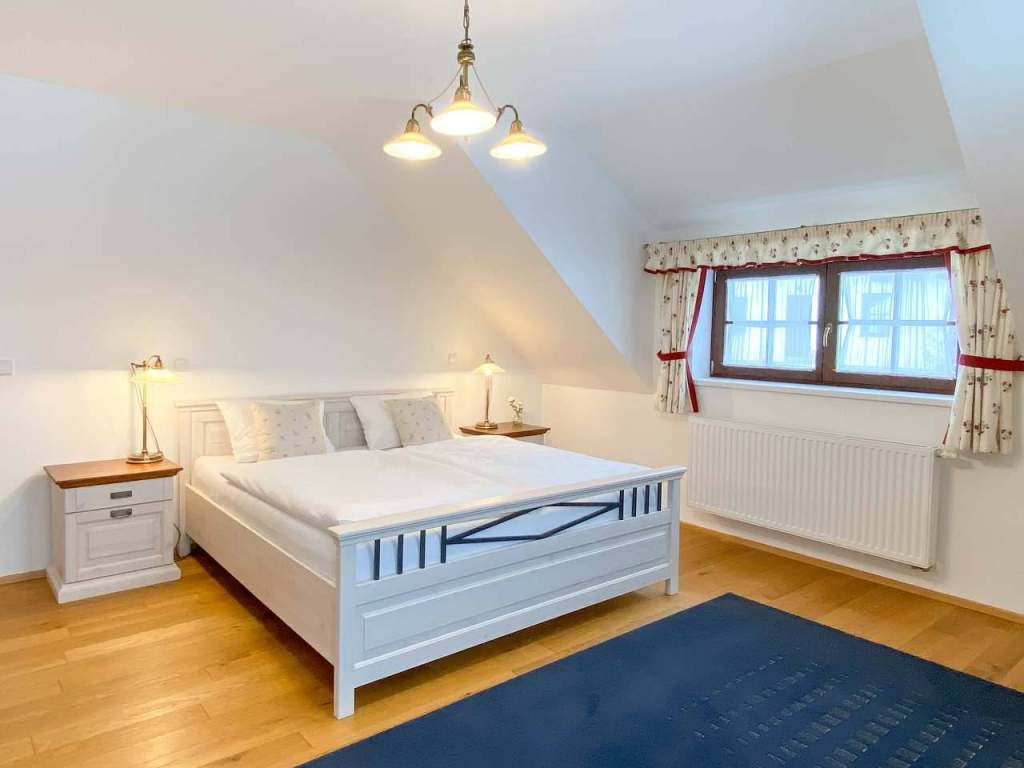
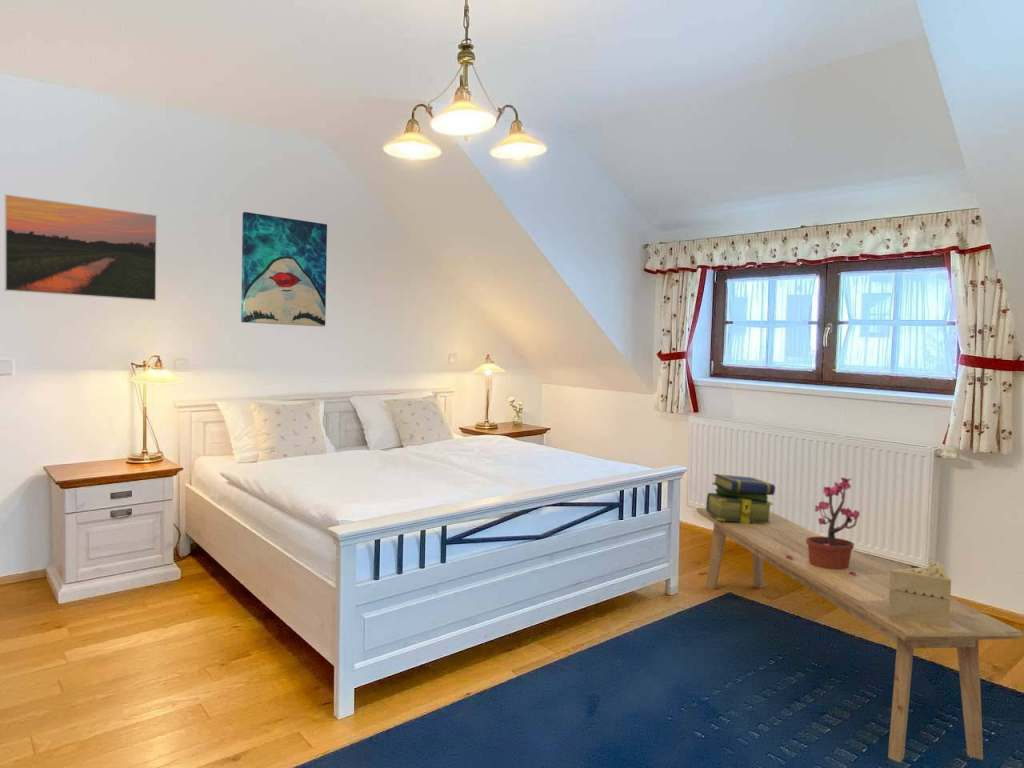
+ bench [696,507,1024,764]
+ stack of books [705,473,776,524]
+ wall art [240,211,328,328]
+ decorative box [888,565,952,629]
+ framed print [4,193,158,302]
+ potted plant [786,477,861,575]
